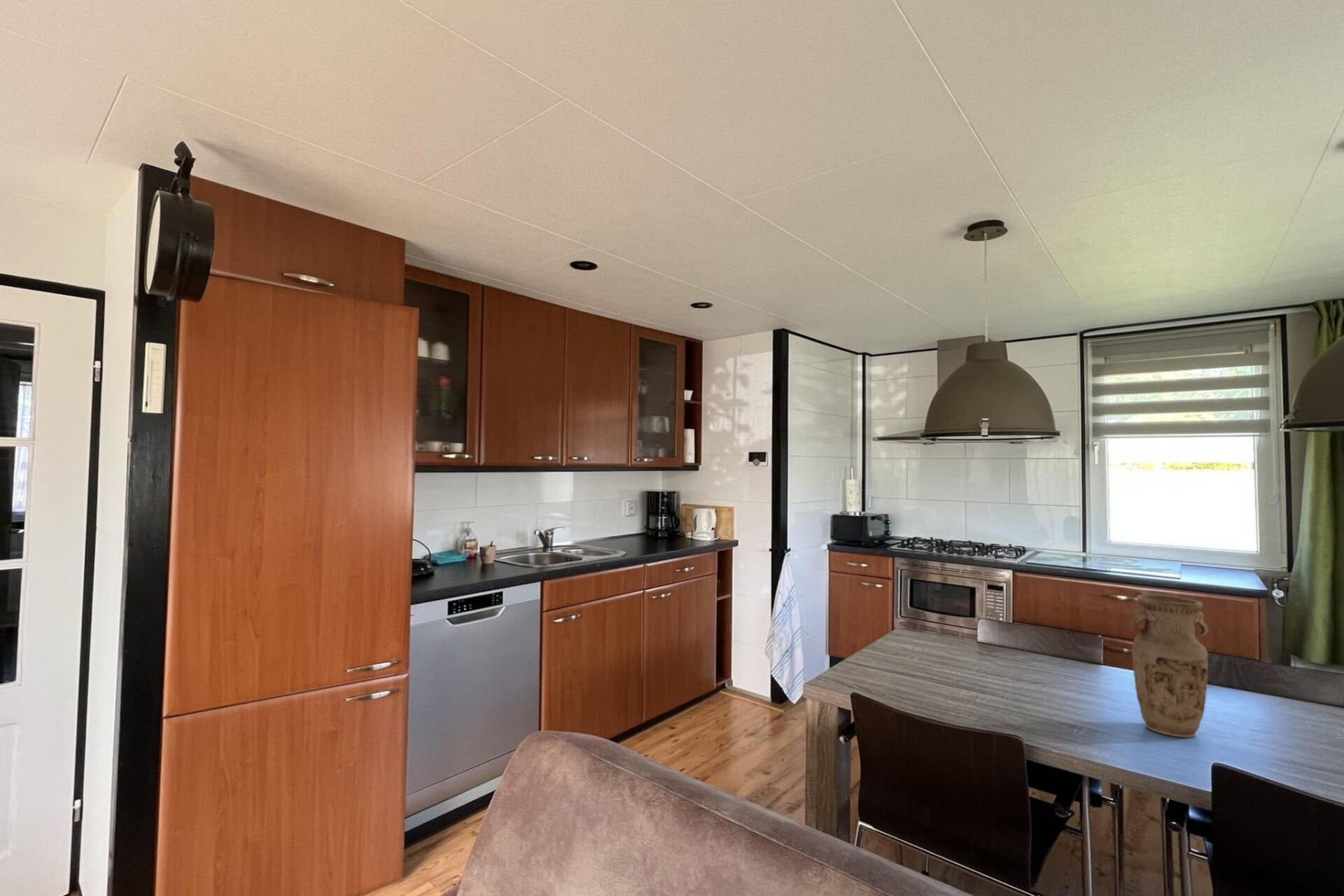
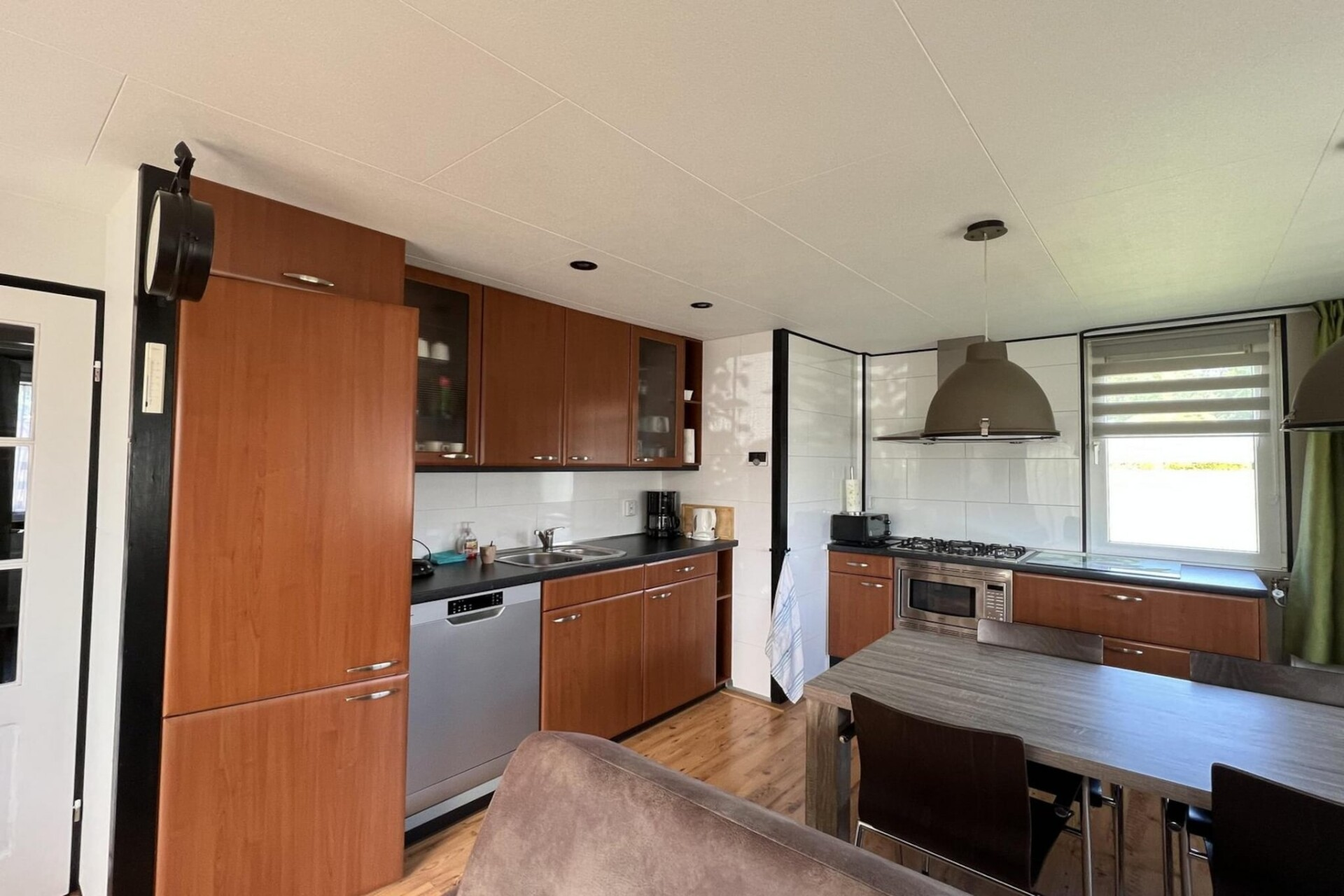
- vase [1130,593,1209,738]
